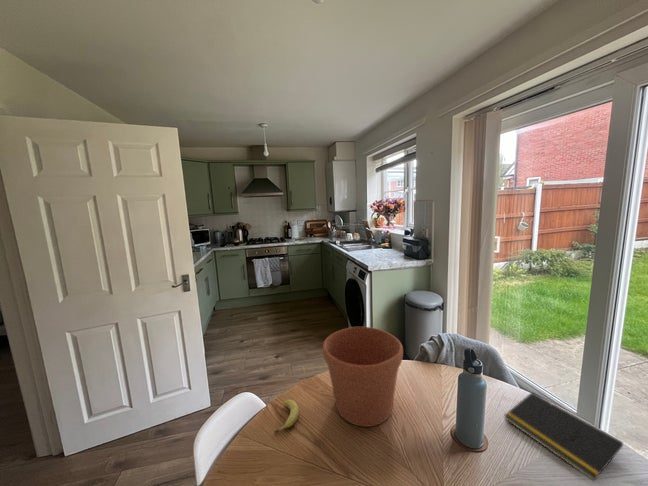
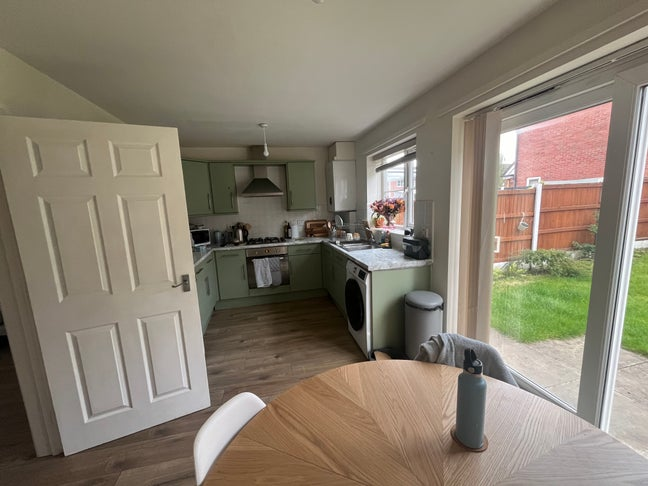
- notepad [503,391,624,482]
- flower pot [322,326,404,428]
- fruit [273,399,300,434]
